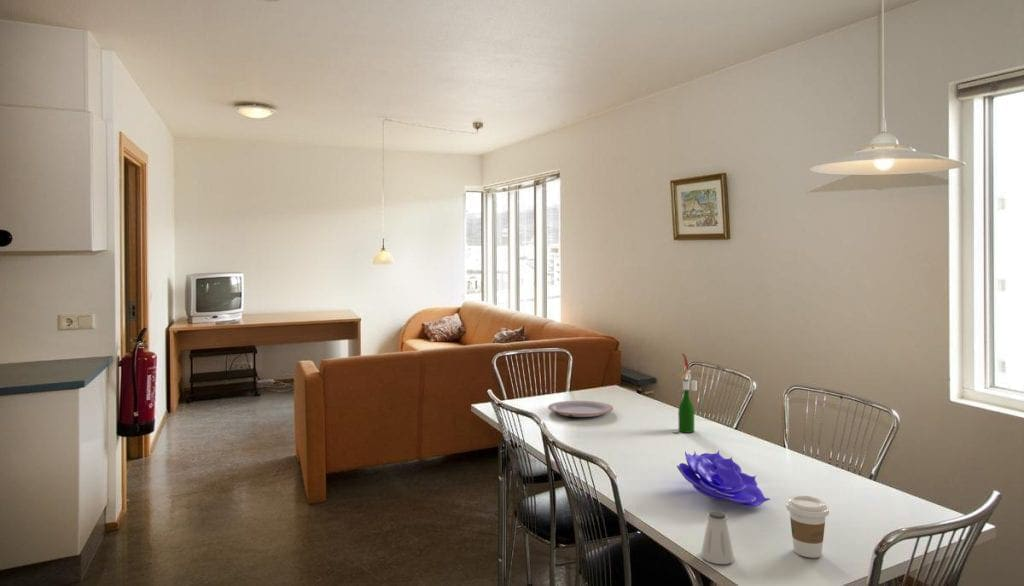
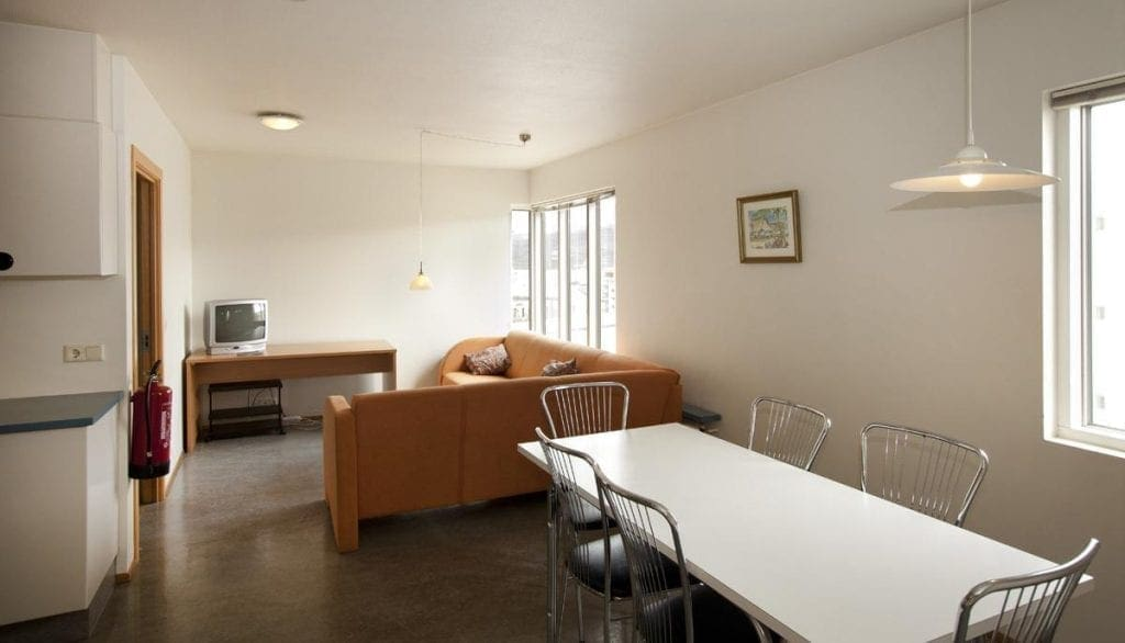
- saltshaker [700,509,736,565]
- coffee cup [785,494,830,559]
- plate [547,400,614,418]
- wine bottle [671,352,698,434]
- decorative bowl [676,450,771,508]
